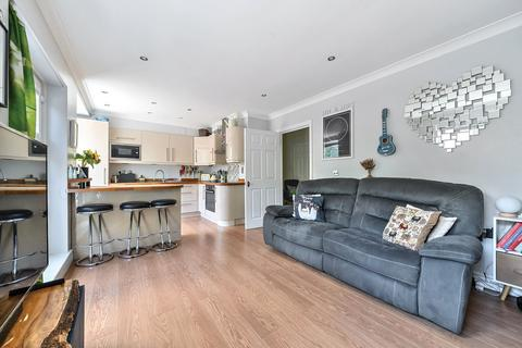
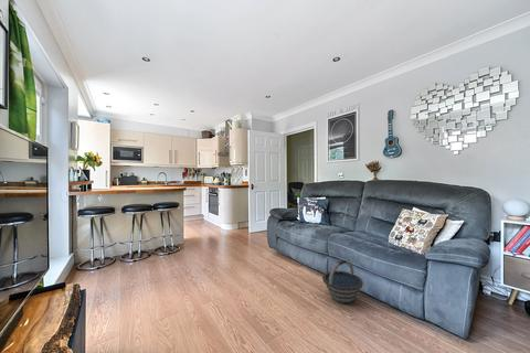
+ bucket [321,259,364,304]
